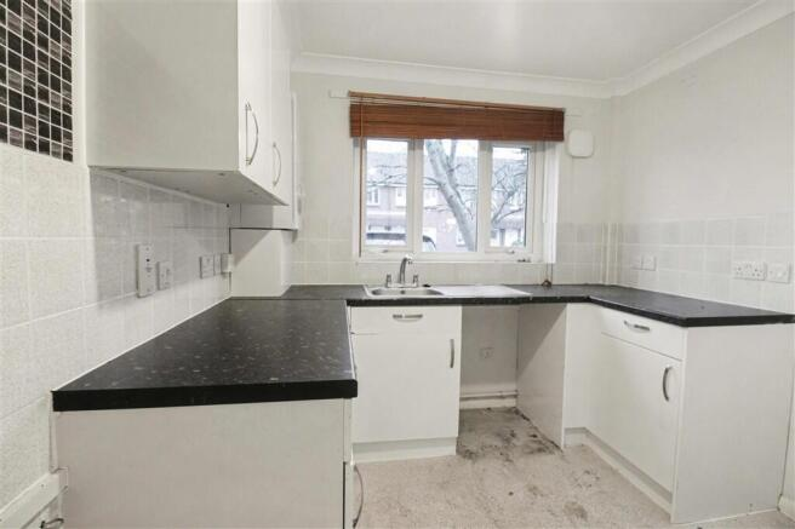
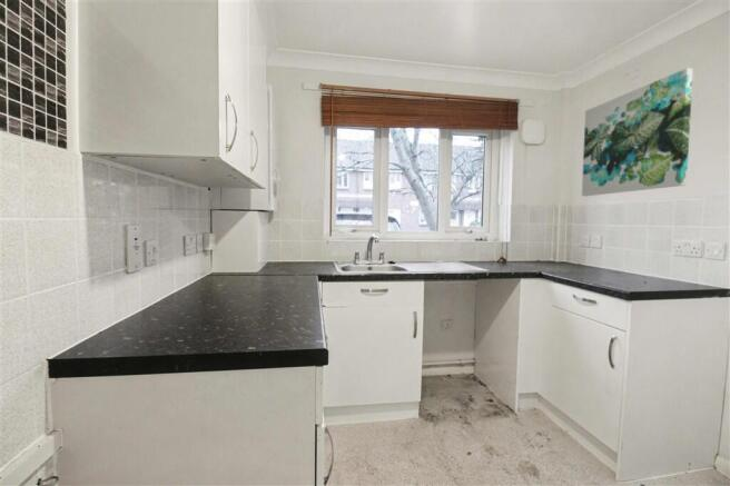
+ wall art [581,67,694,197]
